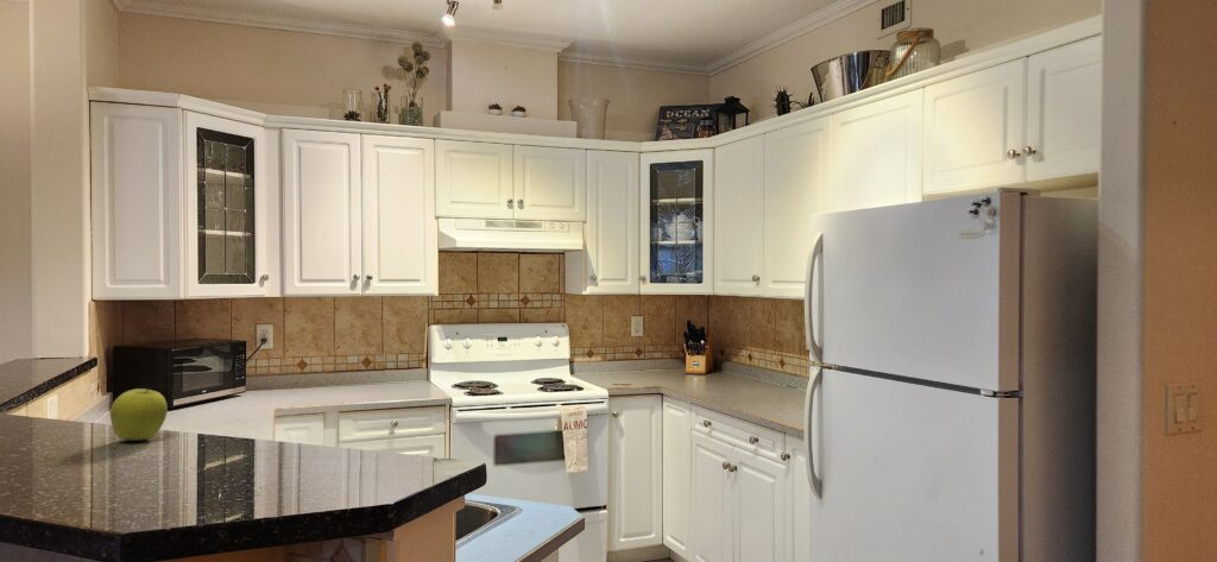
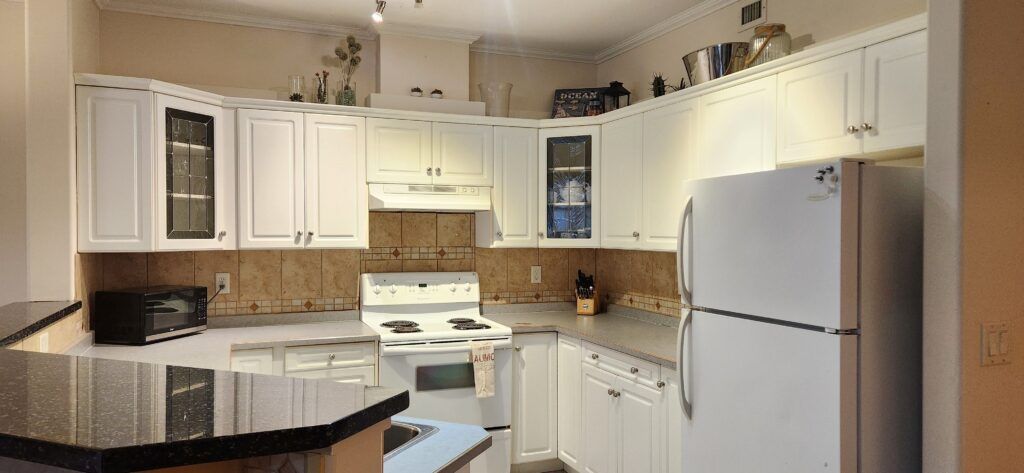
- fruit [109,387,169,442]
